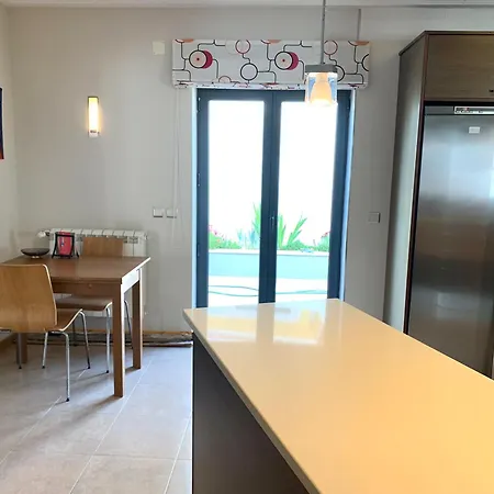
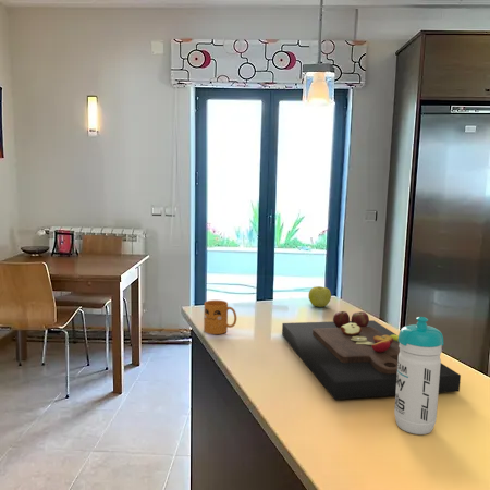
+ cutting board [281,310,462,400]
+ water bottle [393,316,444,436]
+ apple [307,285,332,308]
+ mug [203,299,237,335]
